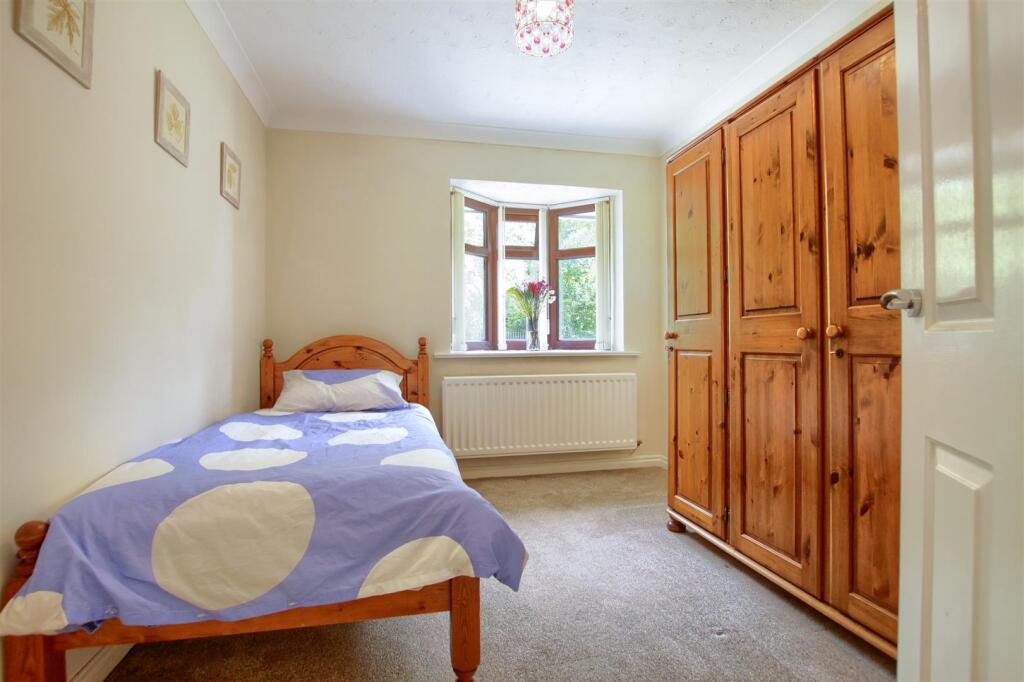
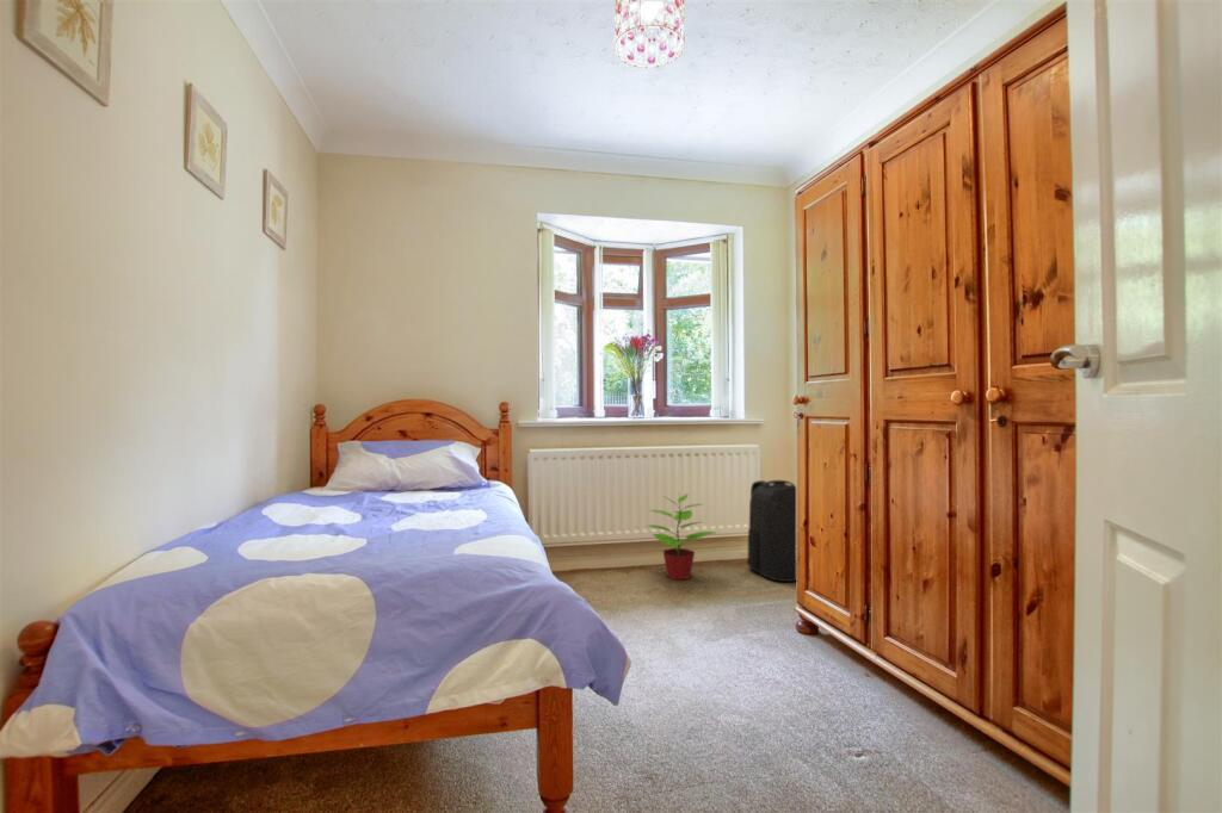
+ backpack [746,479,797,583]
+ potted plant [646,490,716,581]
